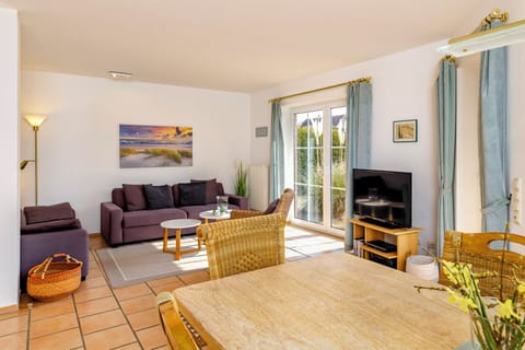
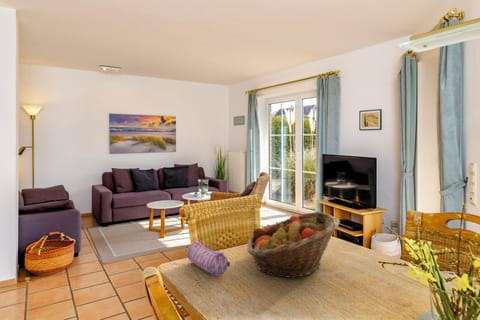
+ pencil case [186,240,231,276]
+ fruit basket [246,211,341,280]
